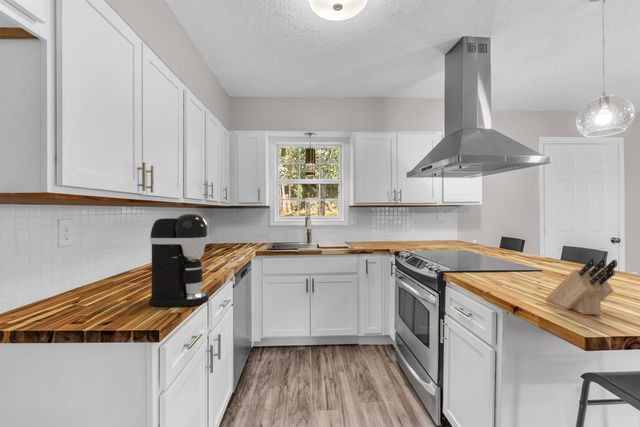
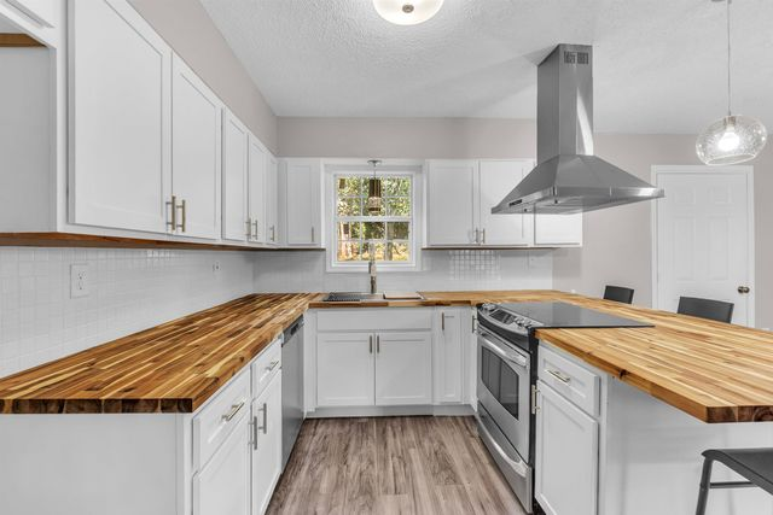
- coffee maker [148,213,210,308]
- knife block [545,257,618,316]
